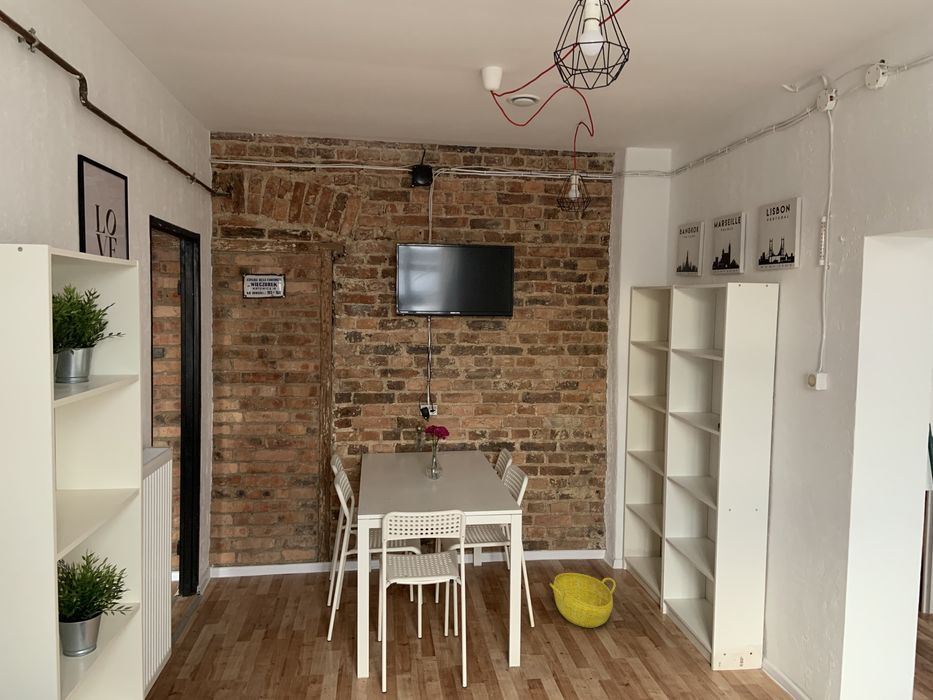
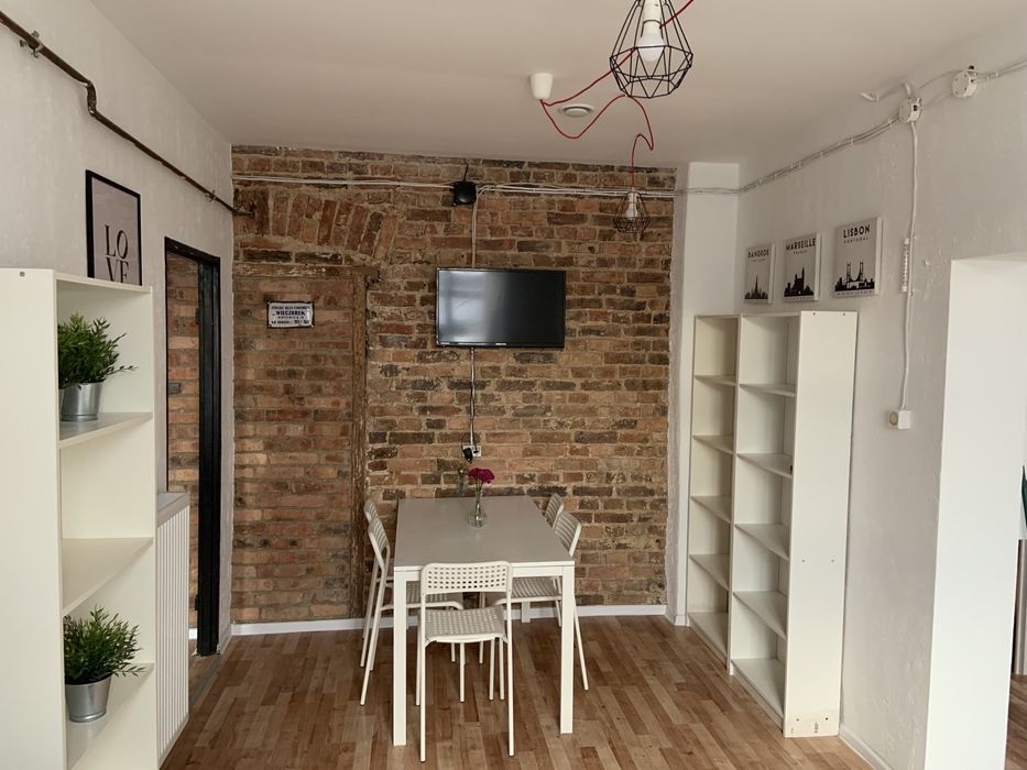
- basket [549,572,616,629]
